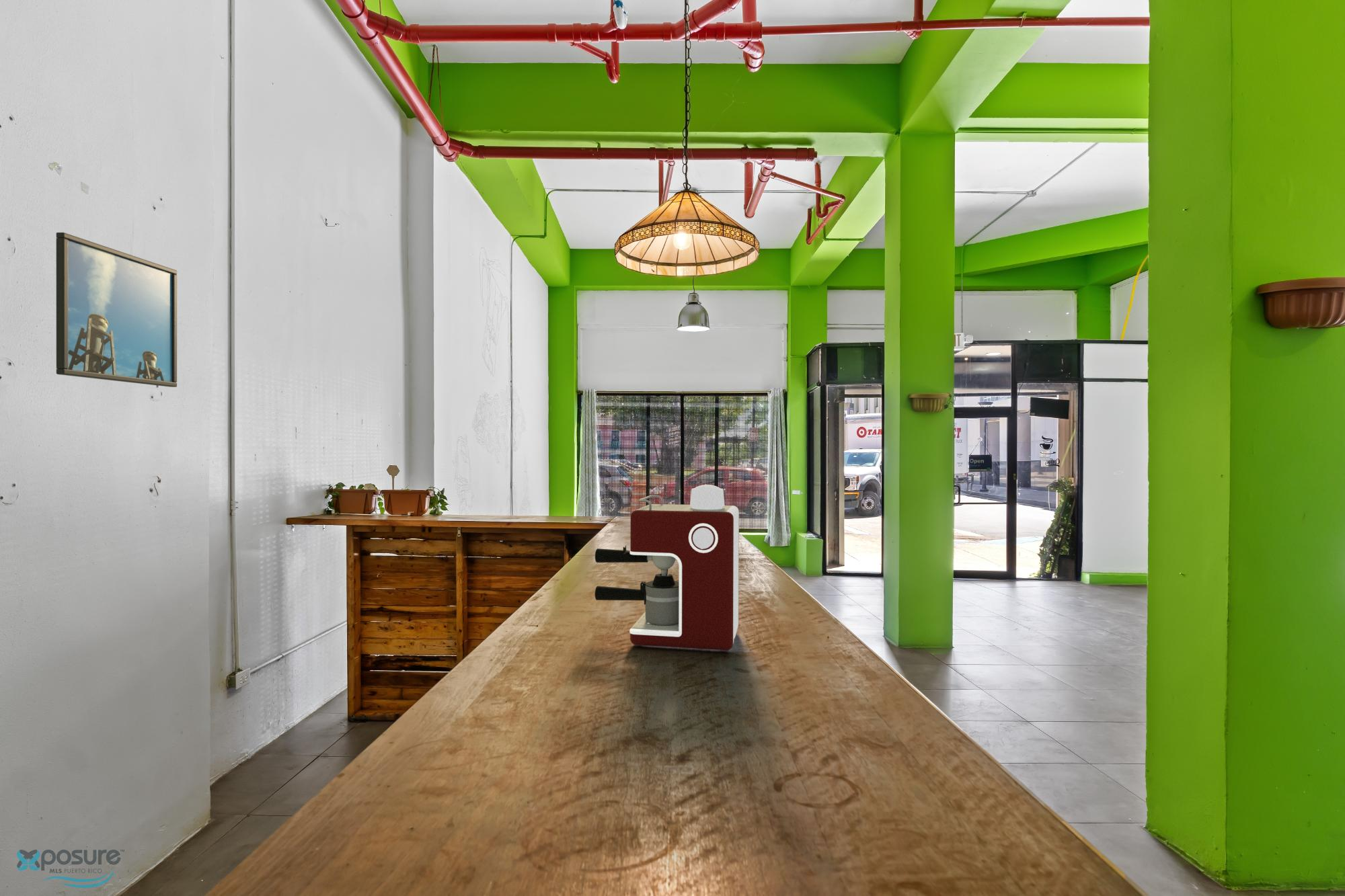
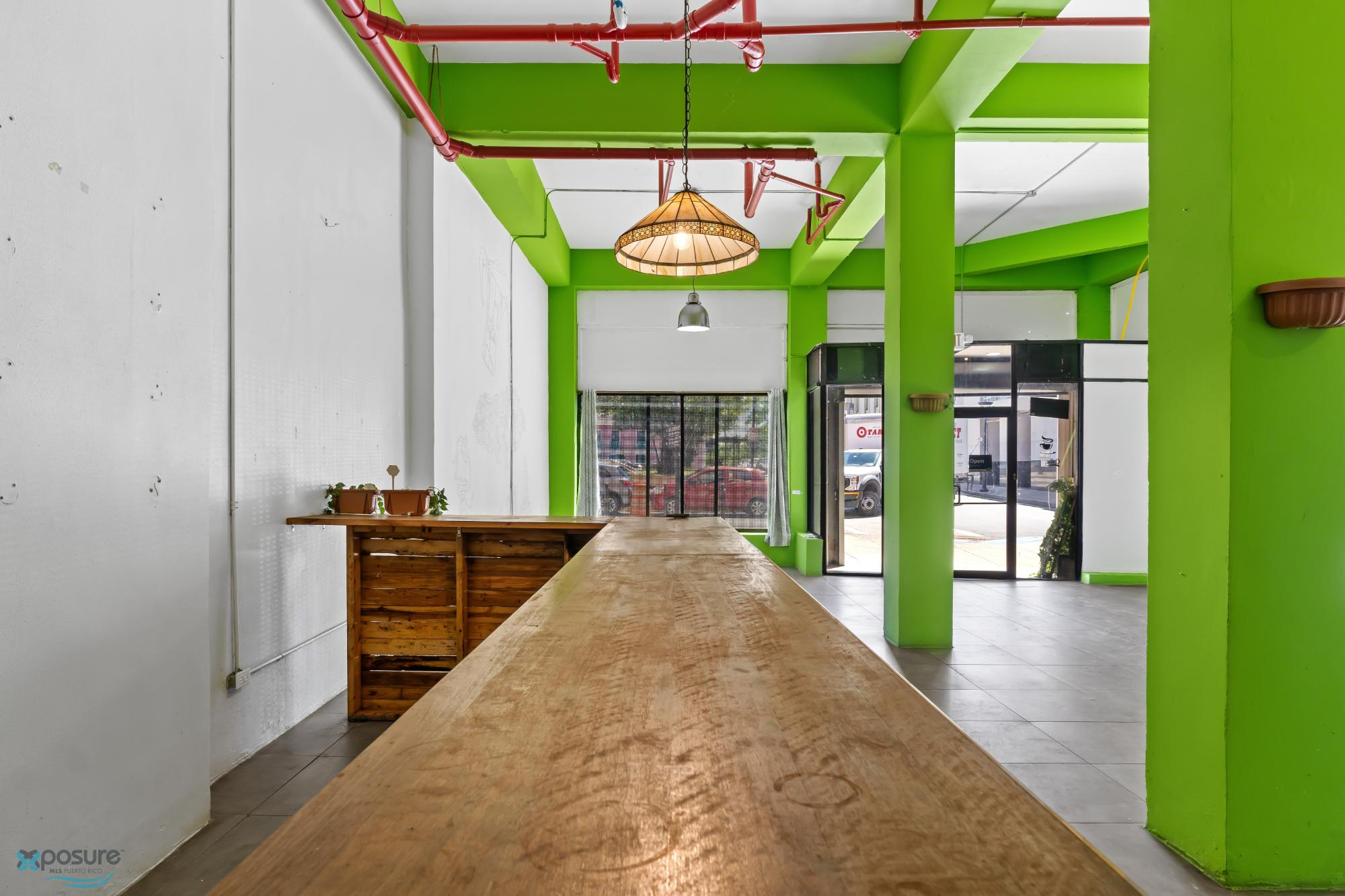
- coffee maker [594,484,740,651]
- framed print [56,232,178,388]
